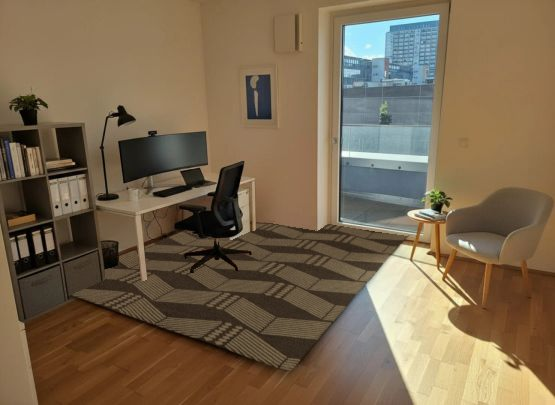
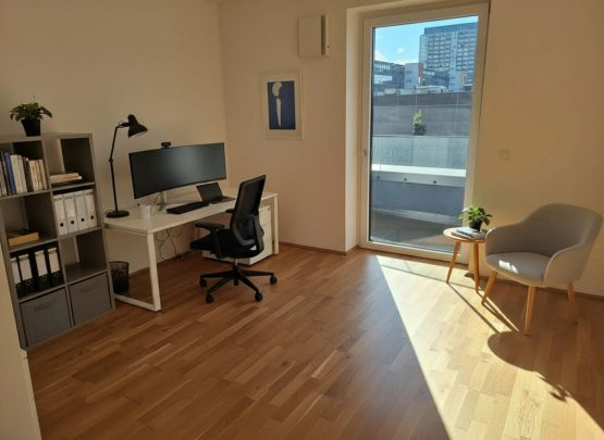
- rug [70,221,408,372]
